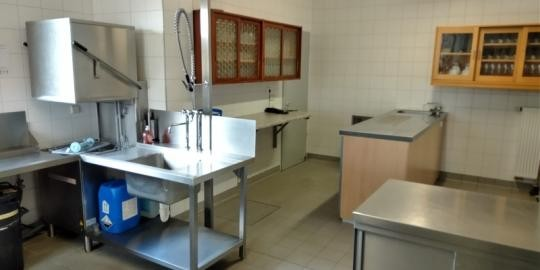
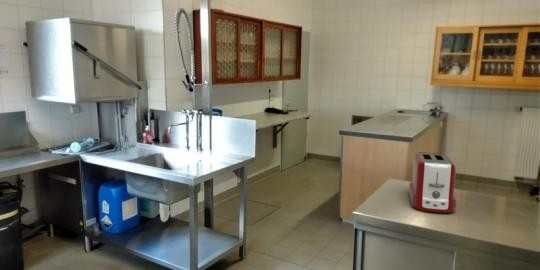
+ toaster [408,151,458,214]
